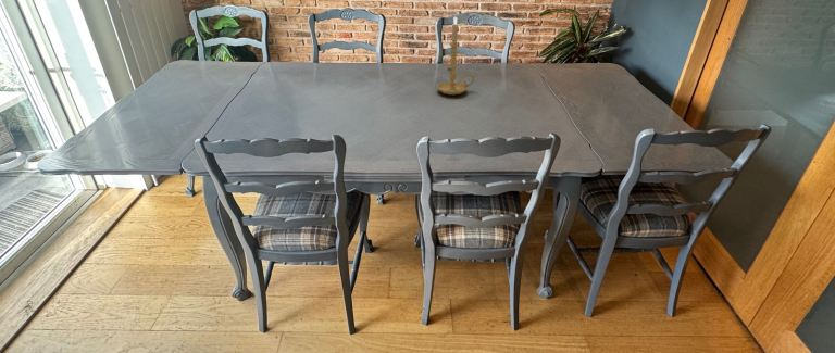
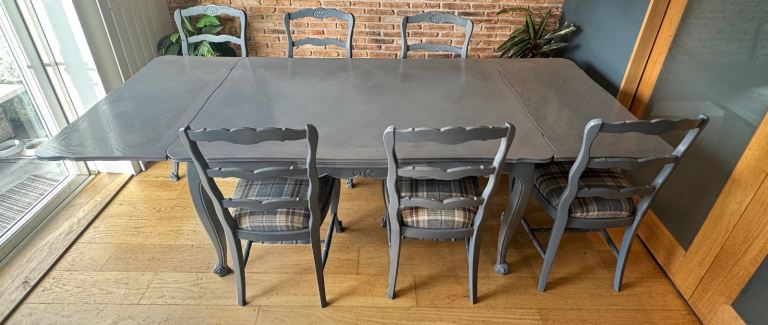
- candle holder [436,16,476,96]
